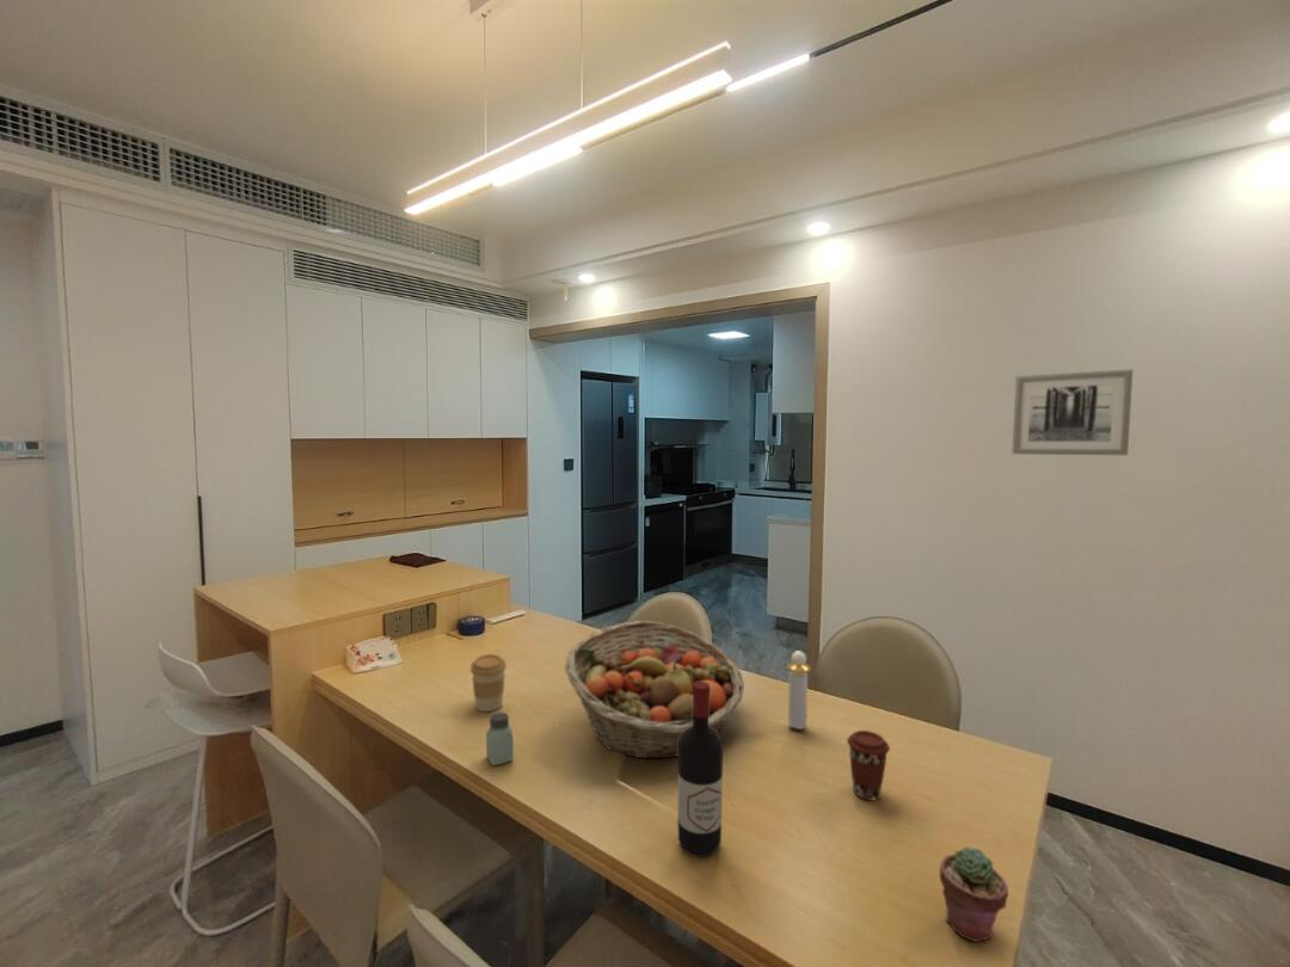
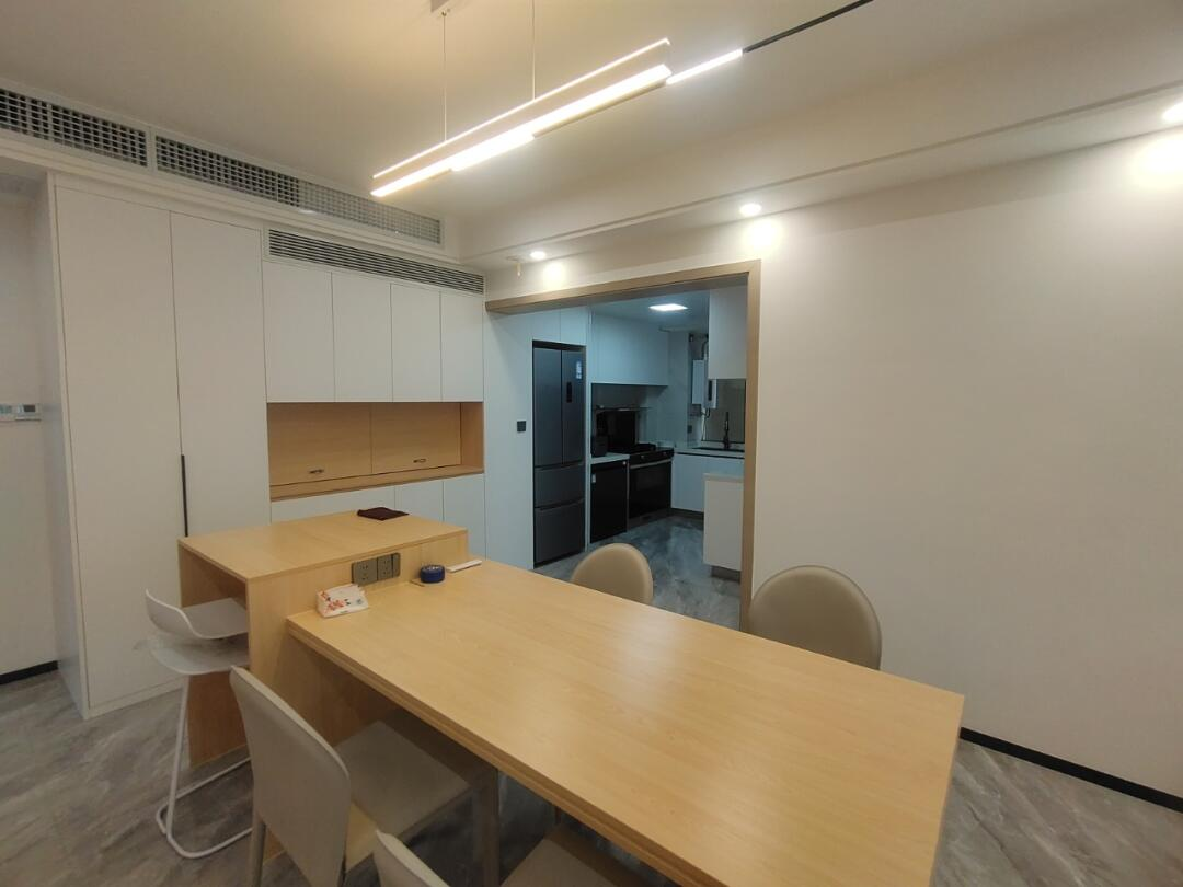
- saltshaker [485,712,515,766]
- coffee cup [469,653,508,713]
- wine bottle [676,682,724,858]
- coffee cup [846,729,891,802]
- fruit basket [564,620,745,760]
- potted succulent [939,845,1009,943]
- perfume bottle [786,649,811,729]
- wall art [1010,368,1134,456]
